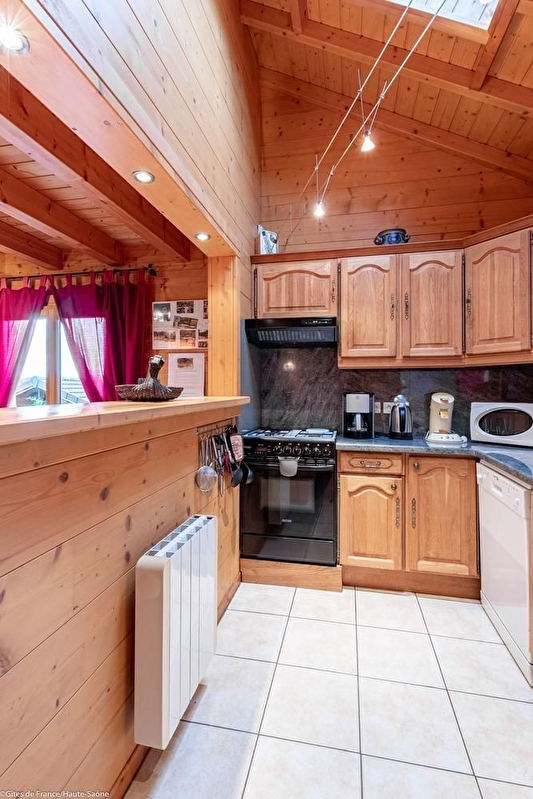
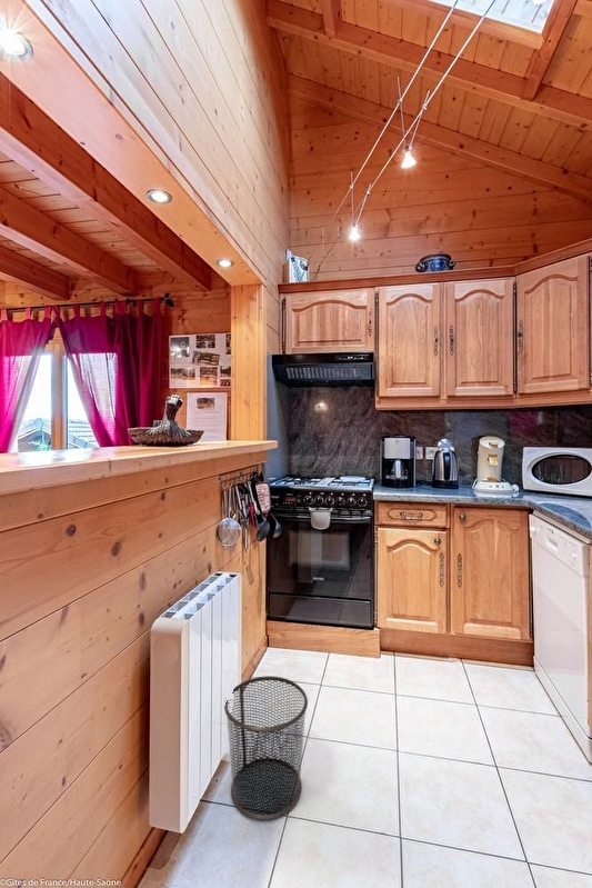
+ waste bin [223,675,309,820]
